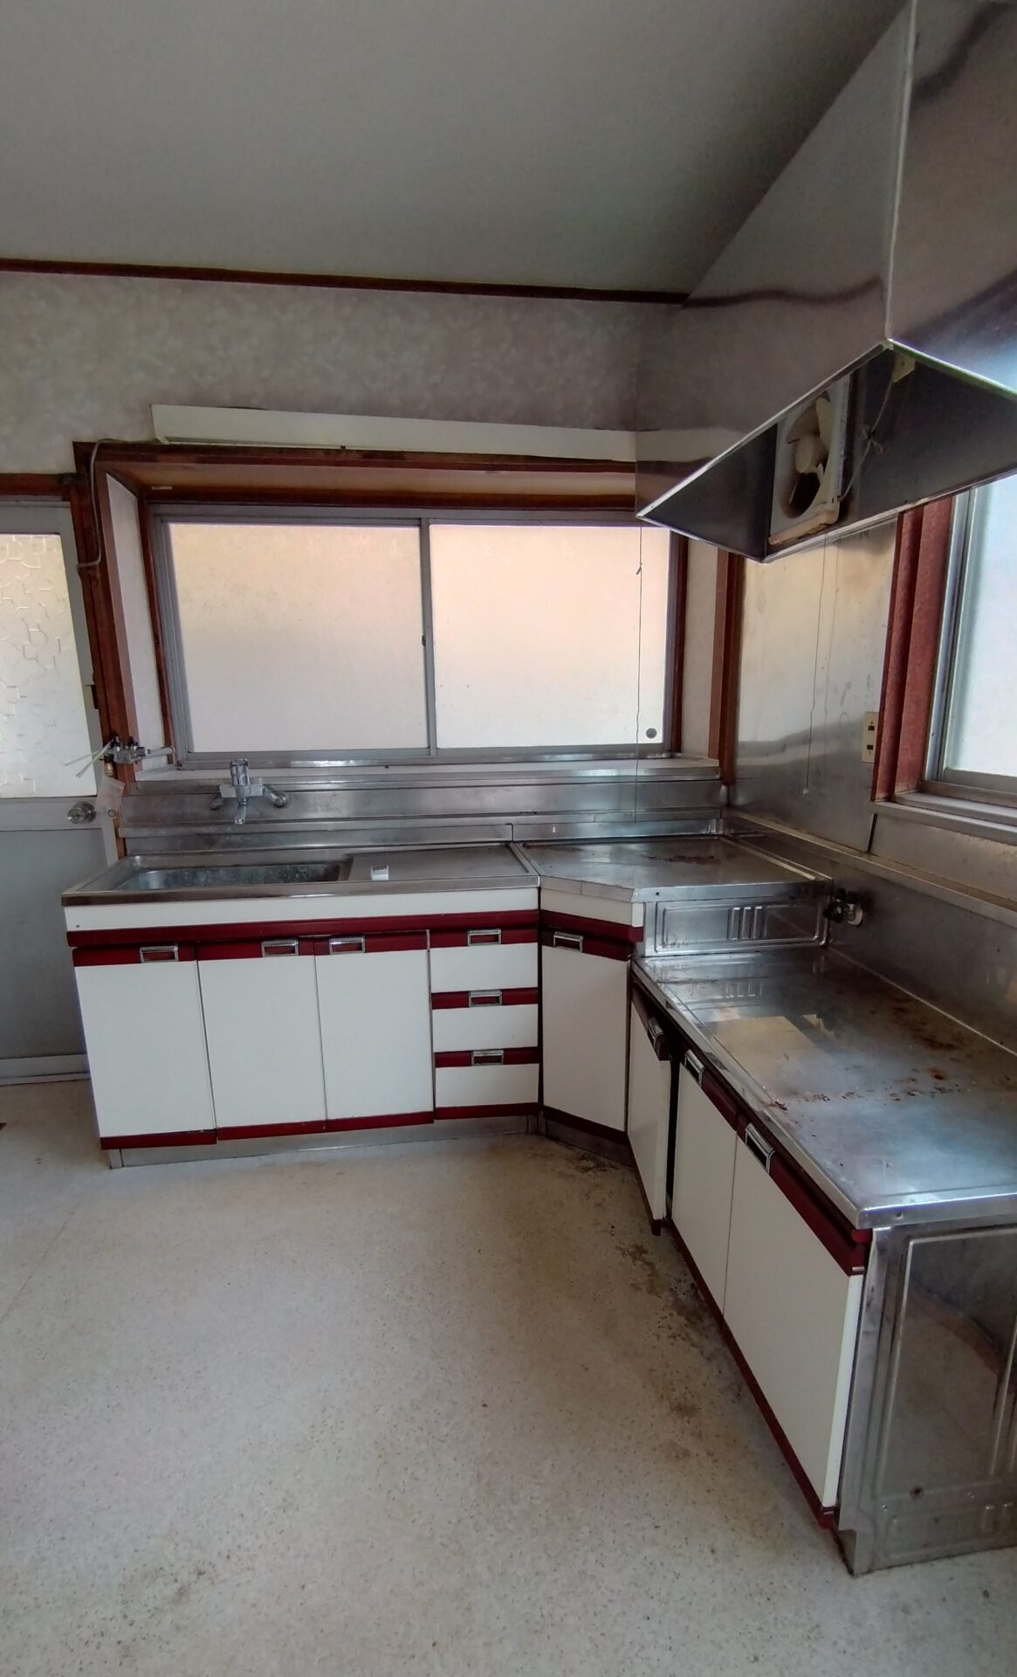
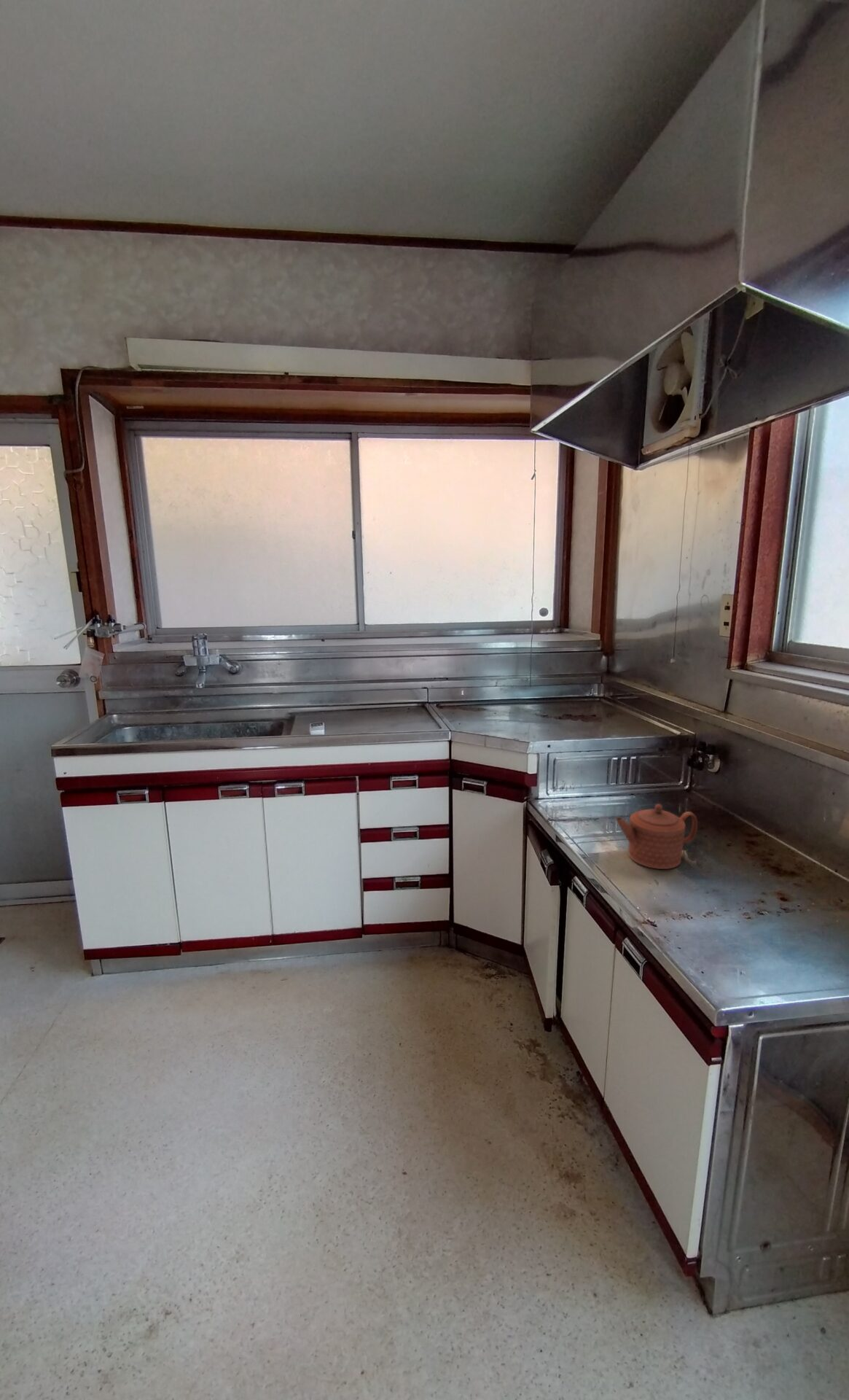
+ teapot [615,803,698,870]
